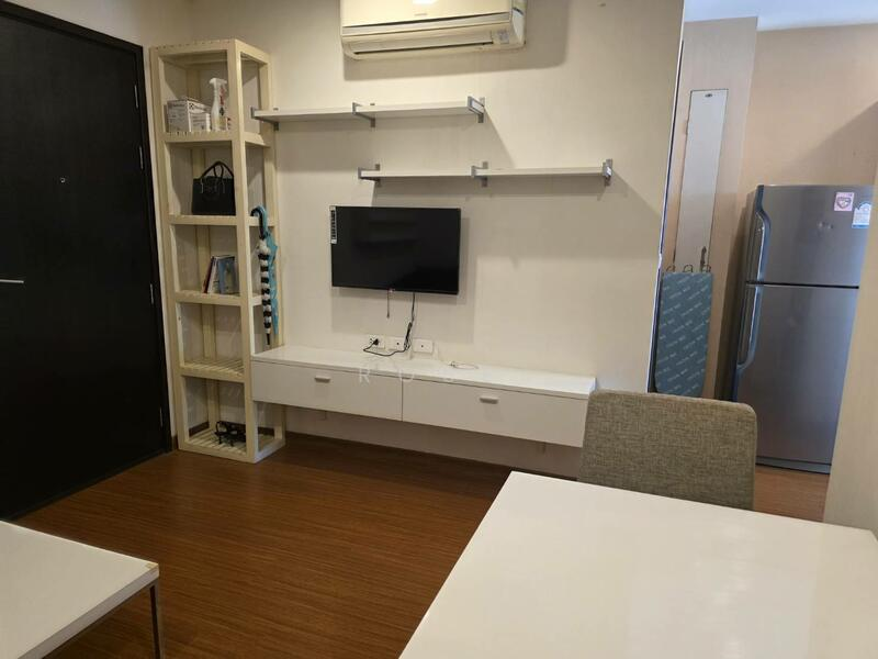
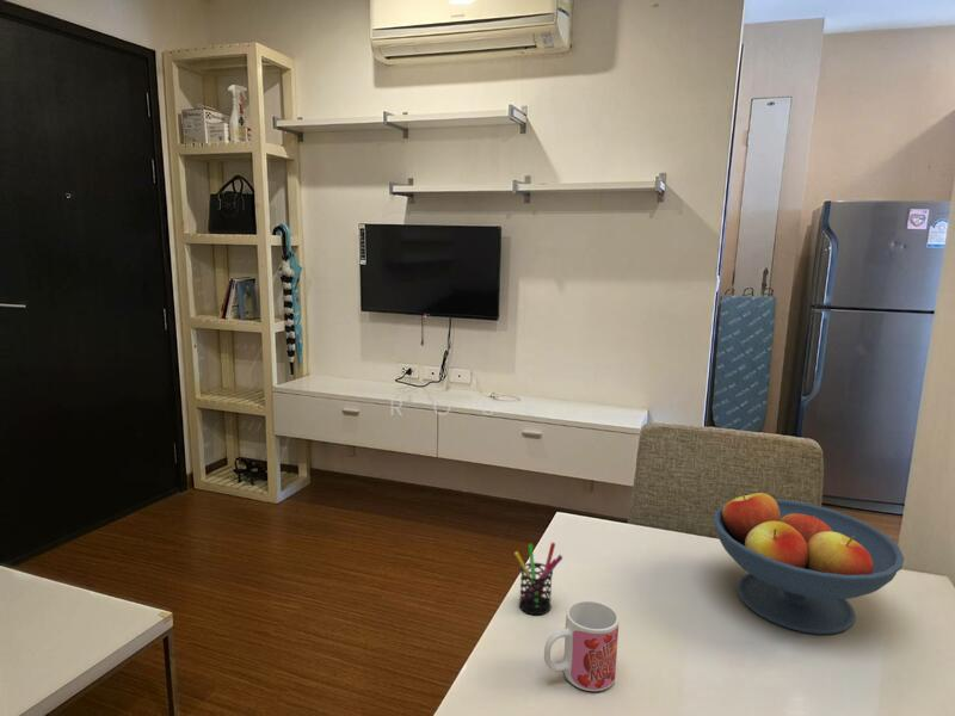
+ fruit bowl [713,489,905,636]
+ mug [543,599,620,692]
+ pen holder [513,542,563,616]
